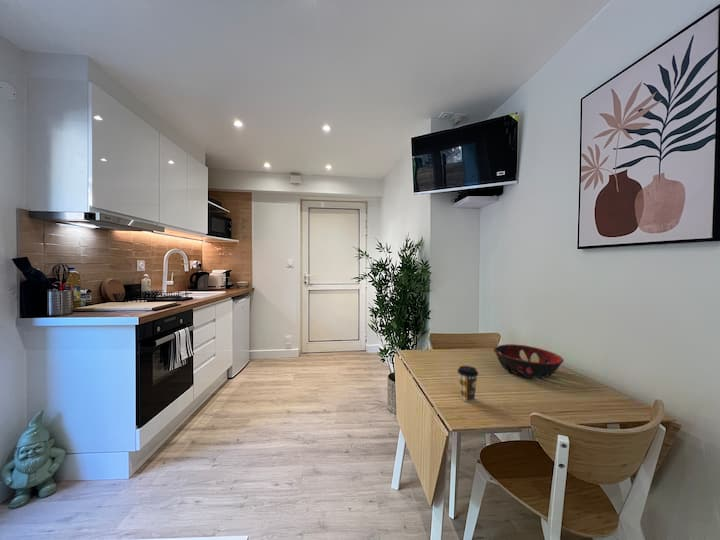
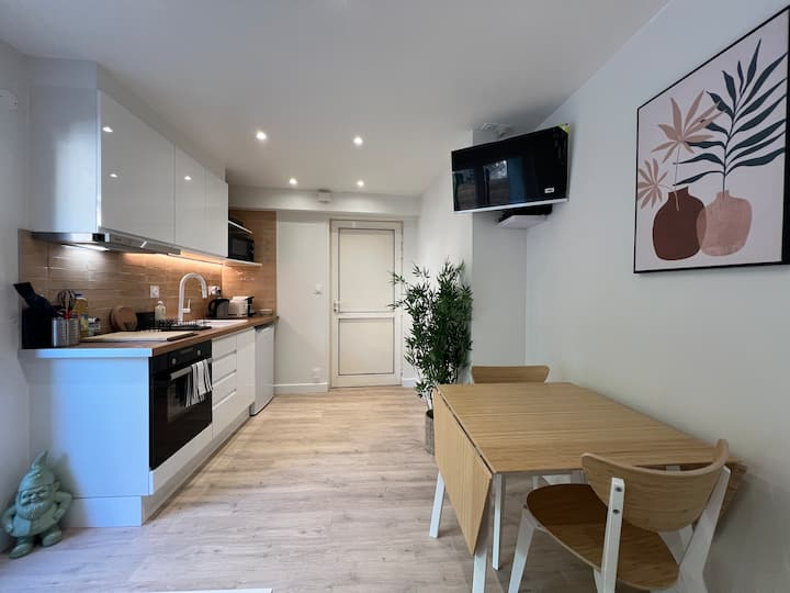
- decorative bowl [492,343,565,379]
- coffee cup [456,365,479,403]
